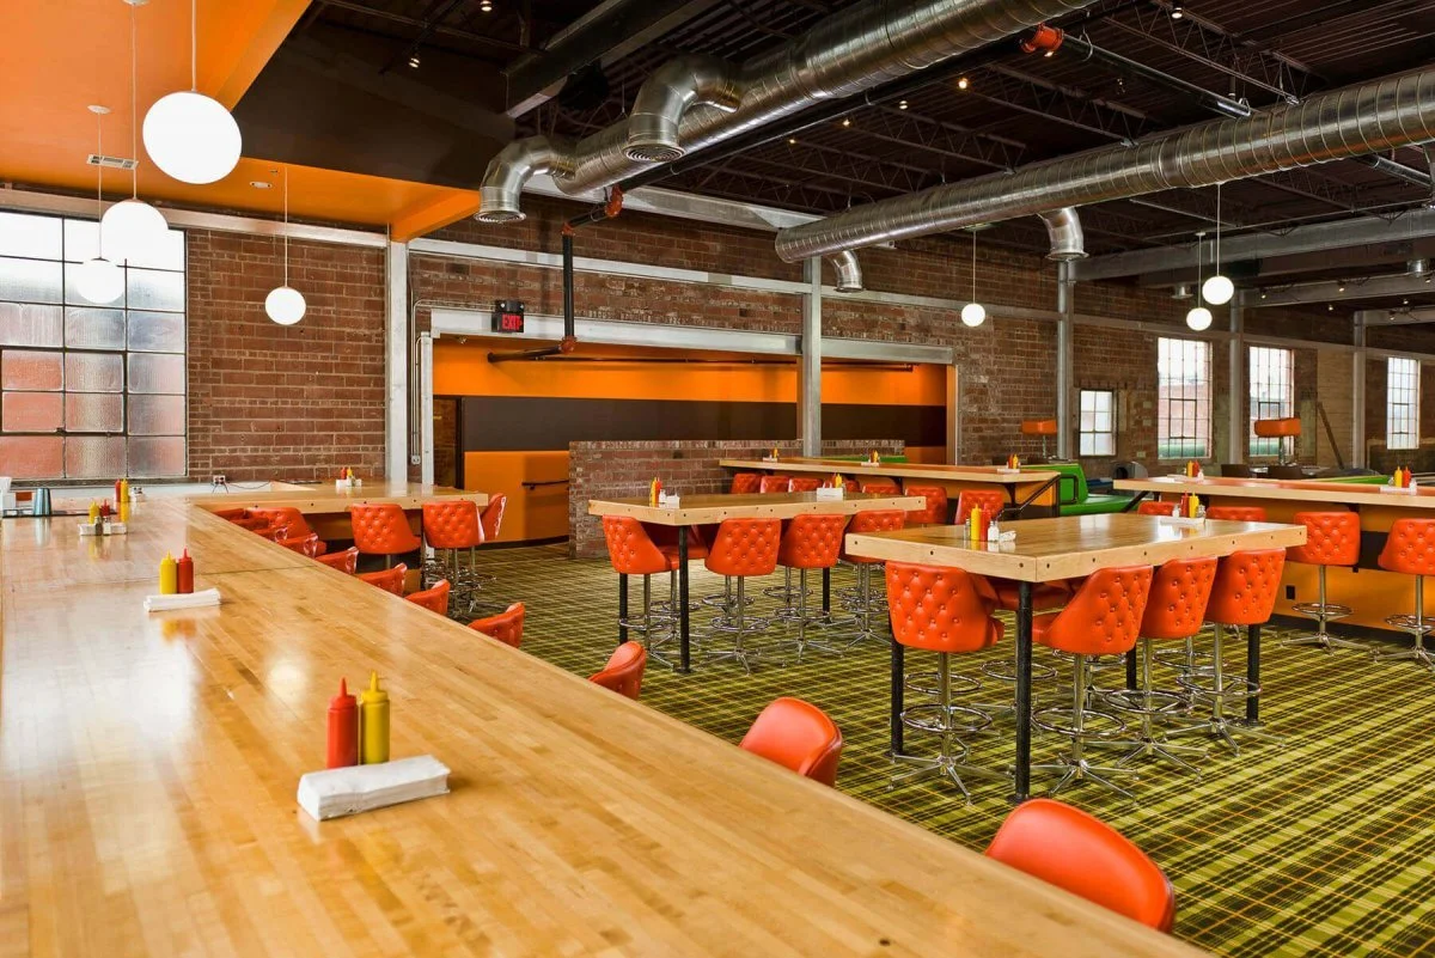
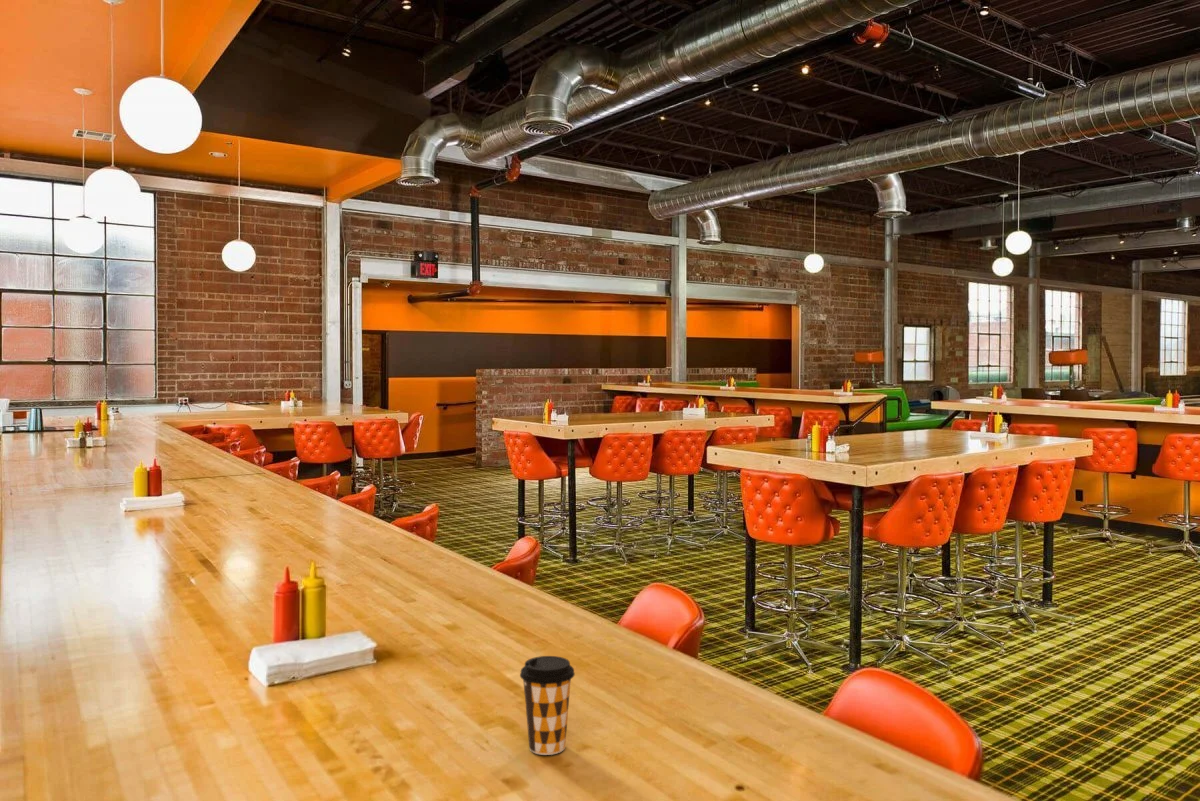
+ coffee cup [519,655,576,756]
